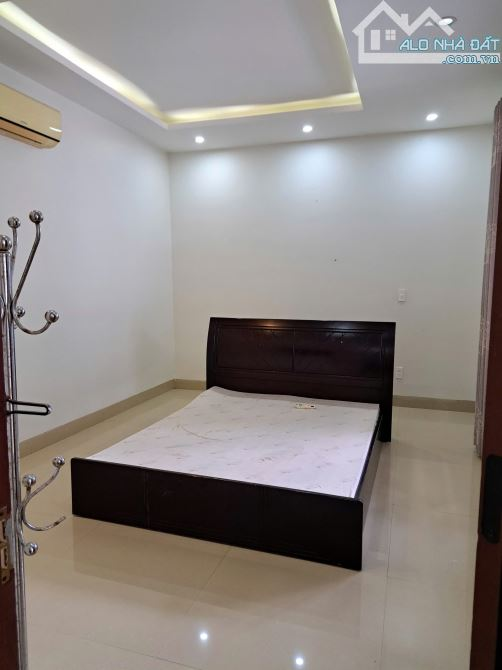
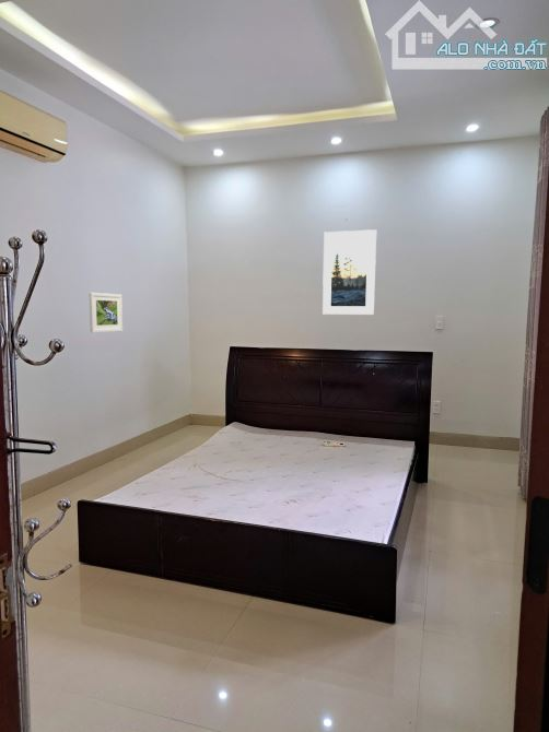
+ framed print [89,292,124,333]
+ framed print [322,228,377,316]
